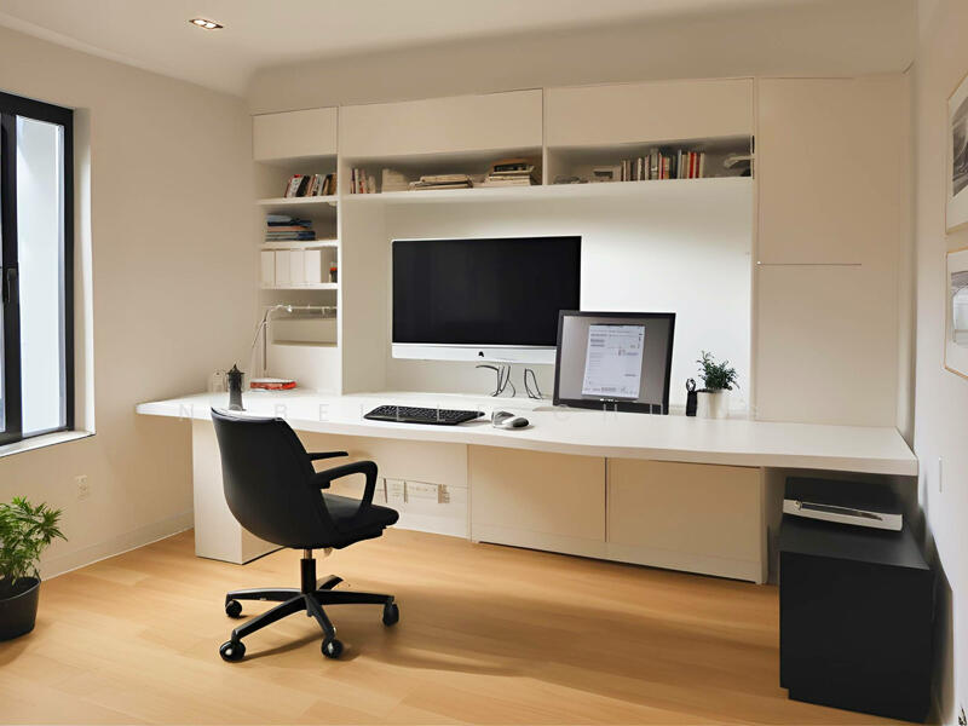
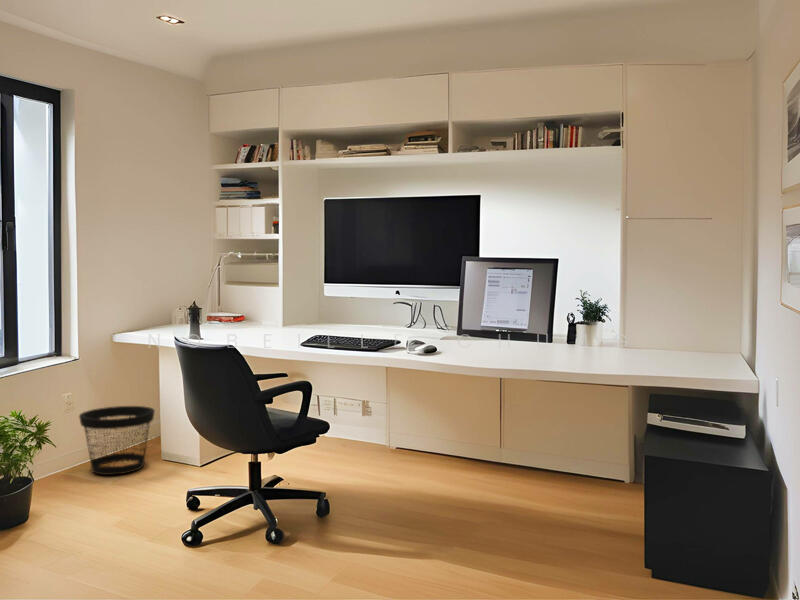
+ wastebasket [78,405,156,476]
